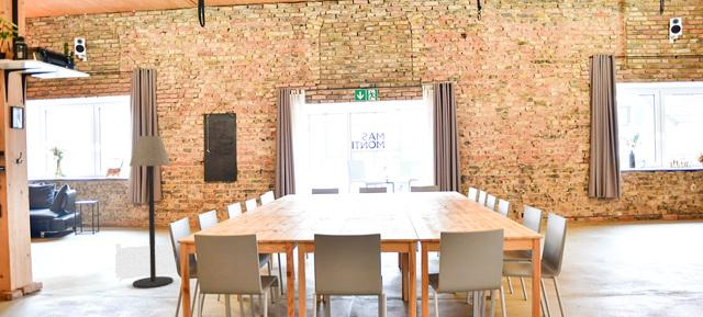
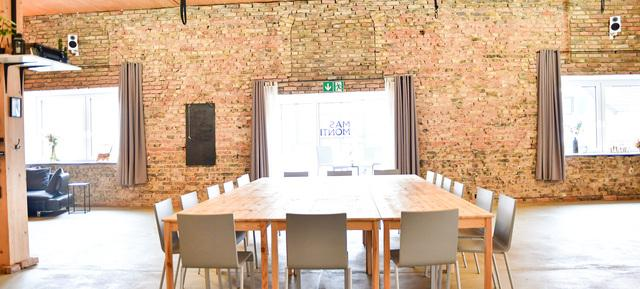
- floor lamp [129,135,175,290]
- storage bin [114,242,177,282]
